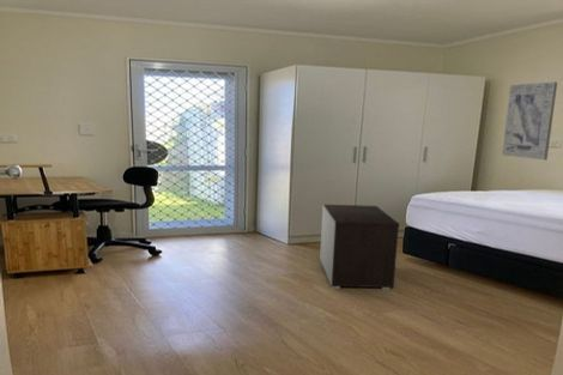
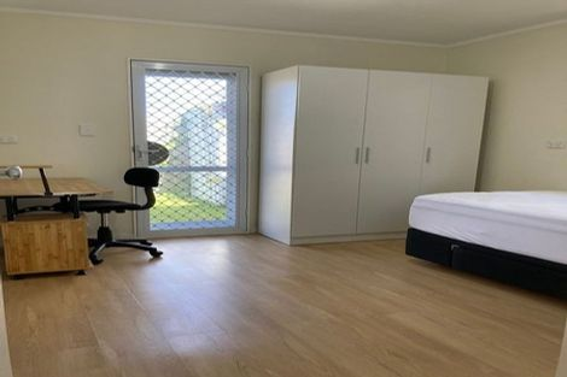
- nightstand [319,204,400,290]
- wall art [501,80,558,161]
